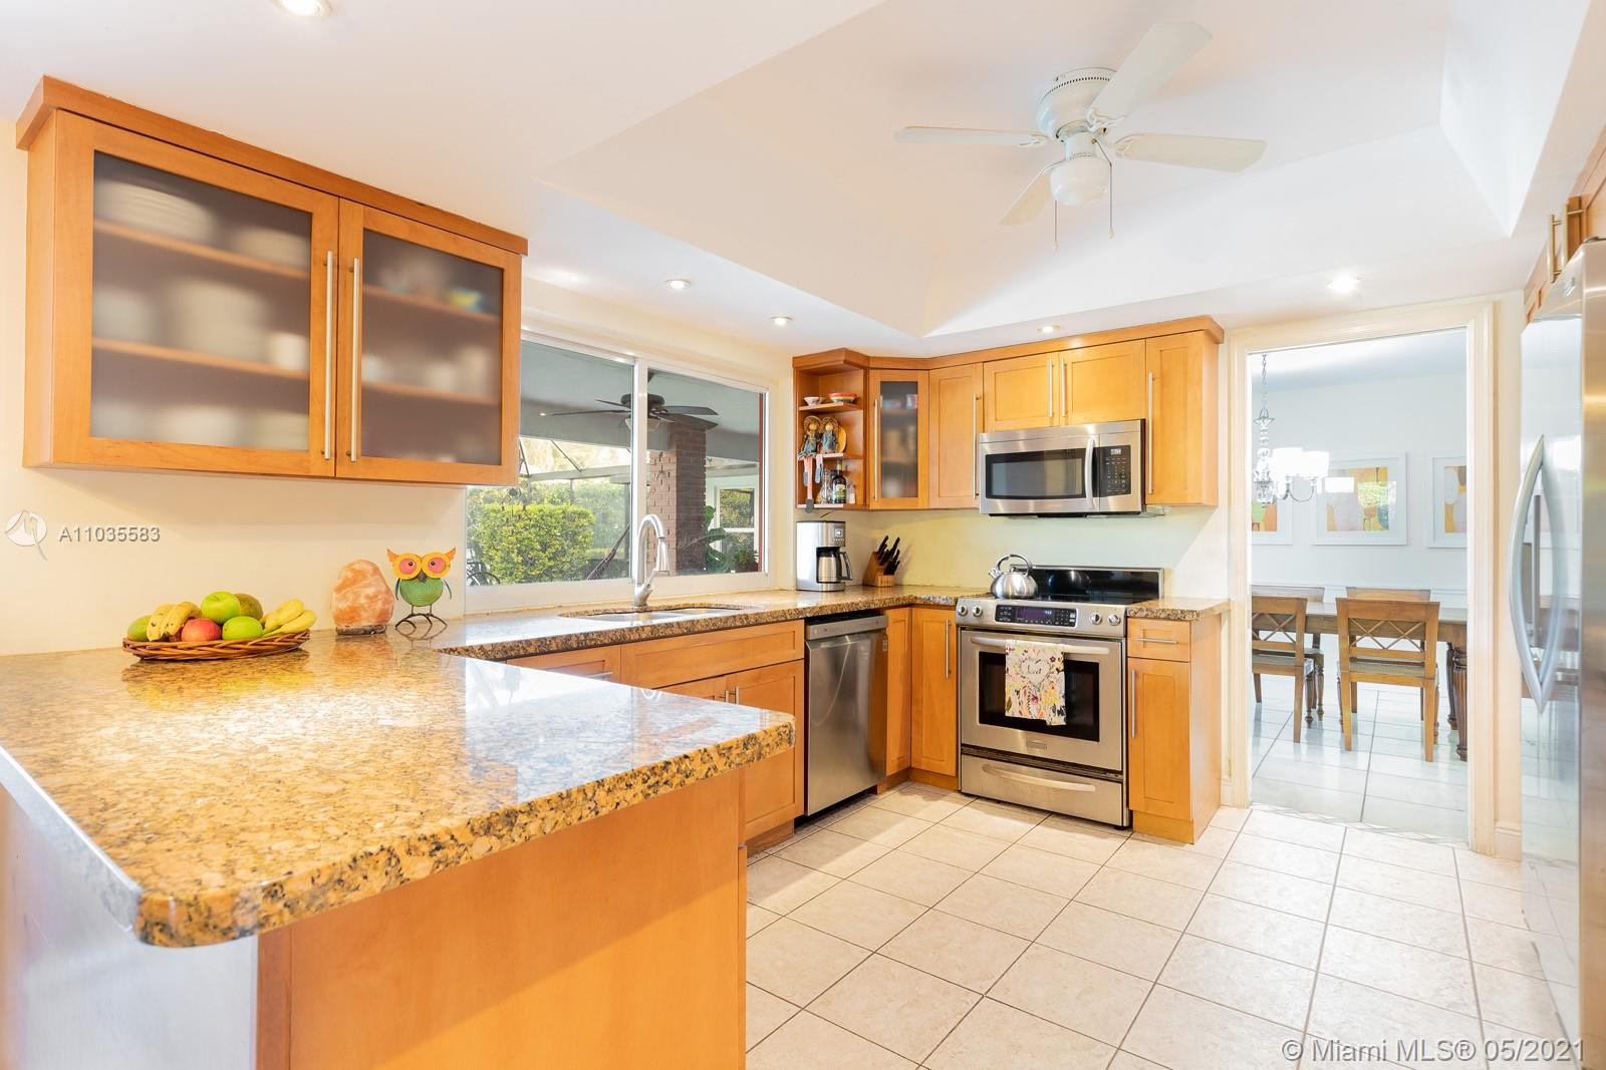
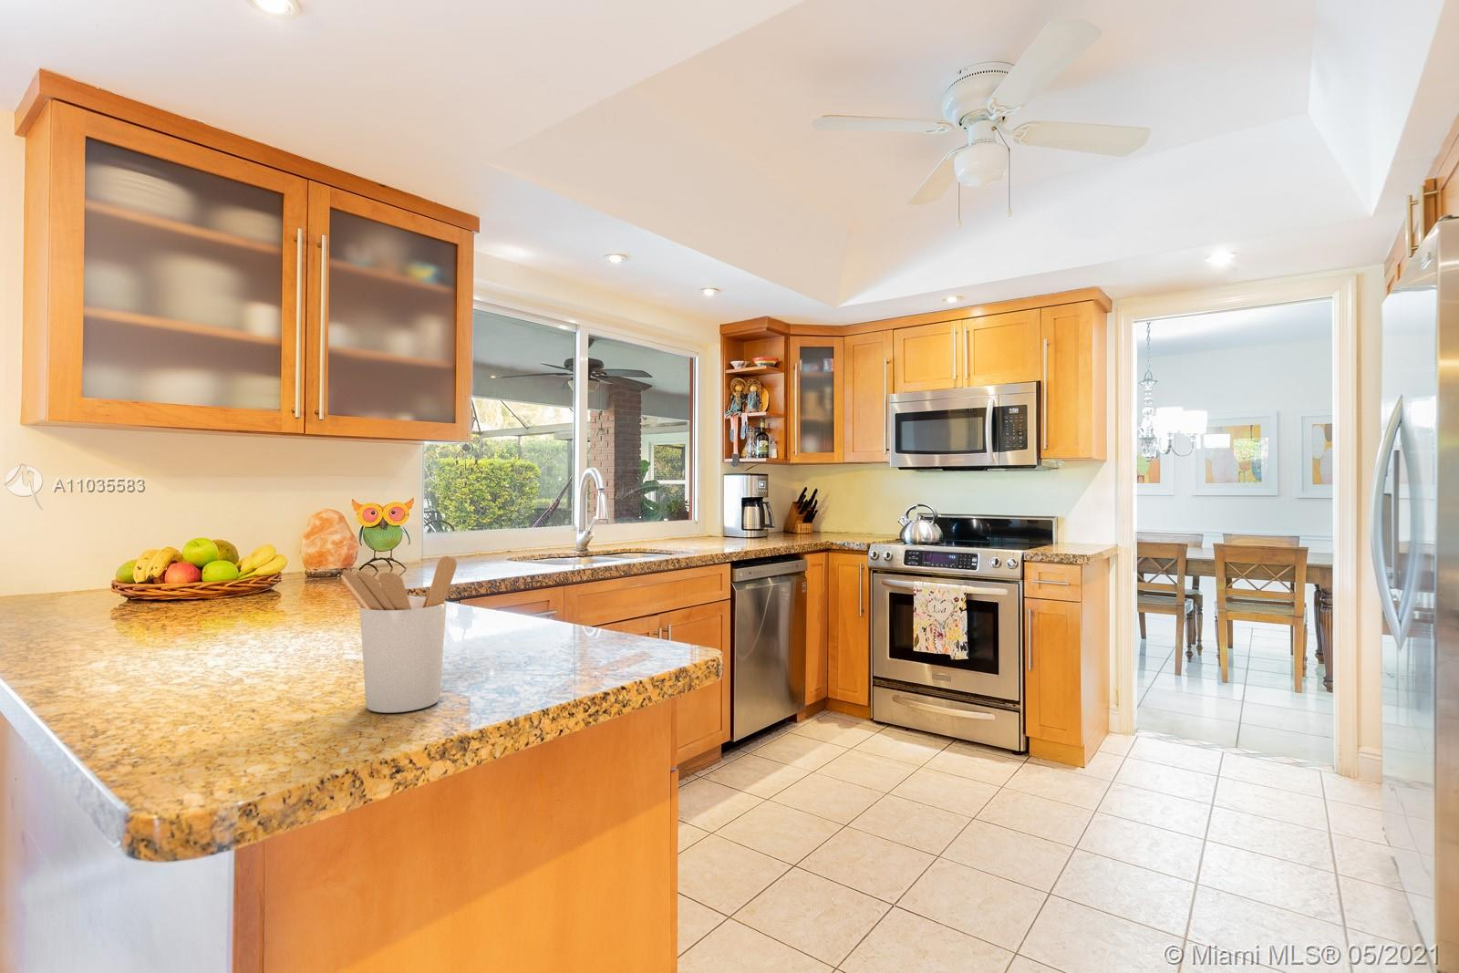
+ utensil holder [339,555,458,715]
